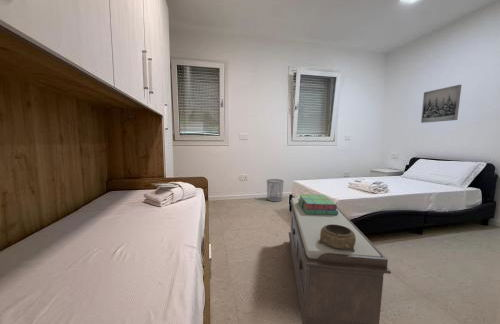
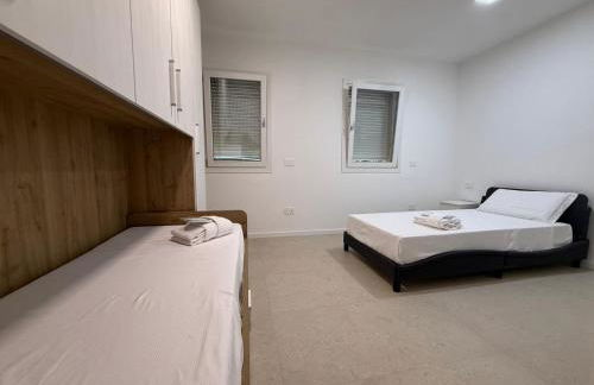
- wall art [420,84,462,124]
- stack of books [298,193,338,215]
- waste bin [266,178,285,202]
- bench [288,197,392,324]
- decorative bowl [318,224,356,252]
